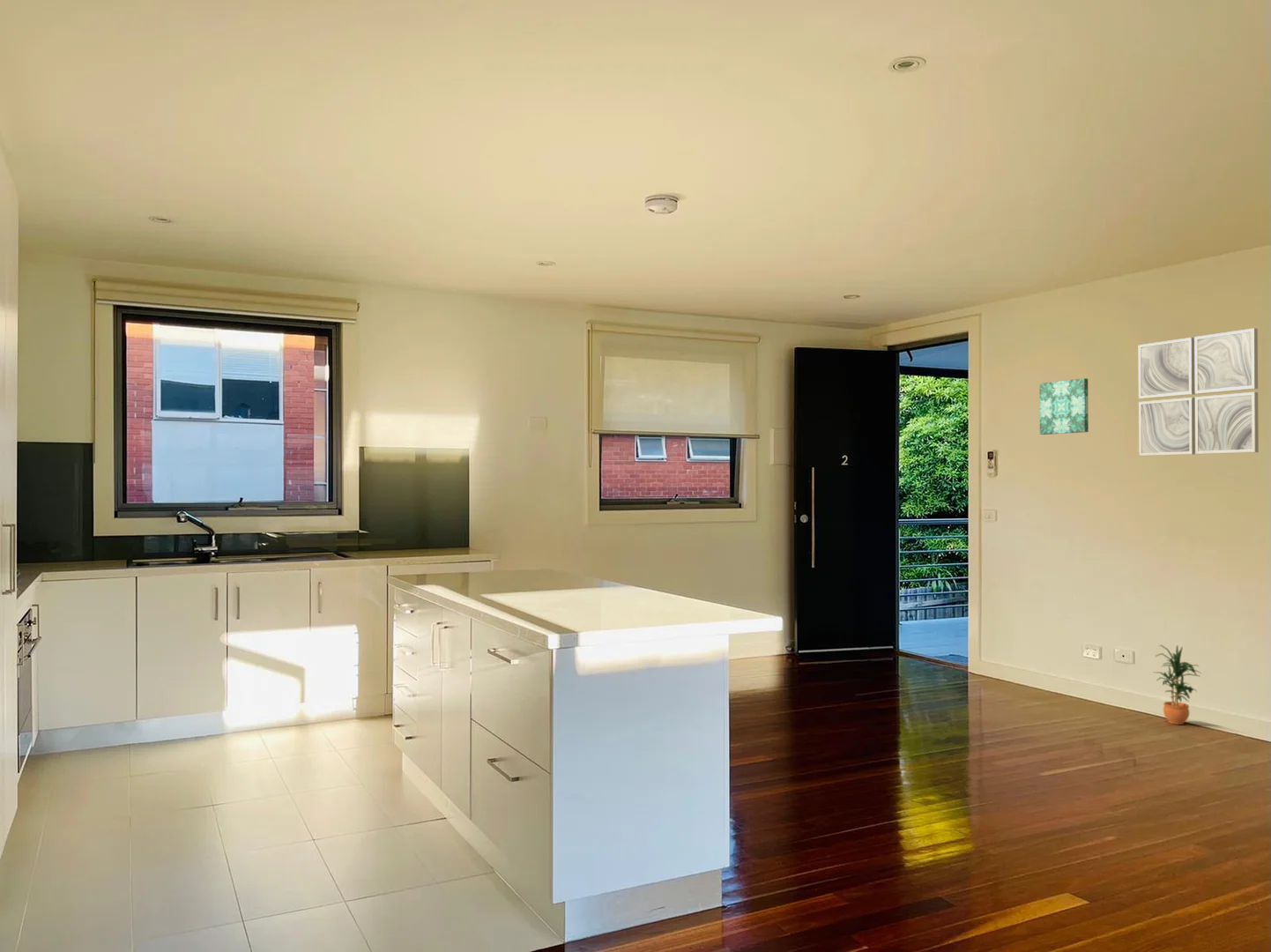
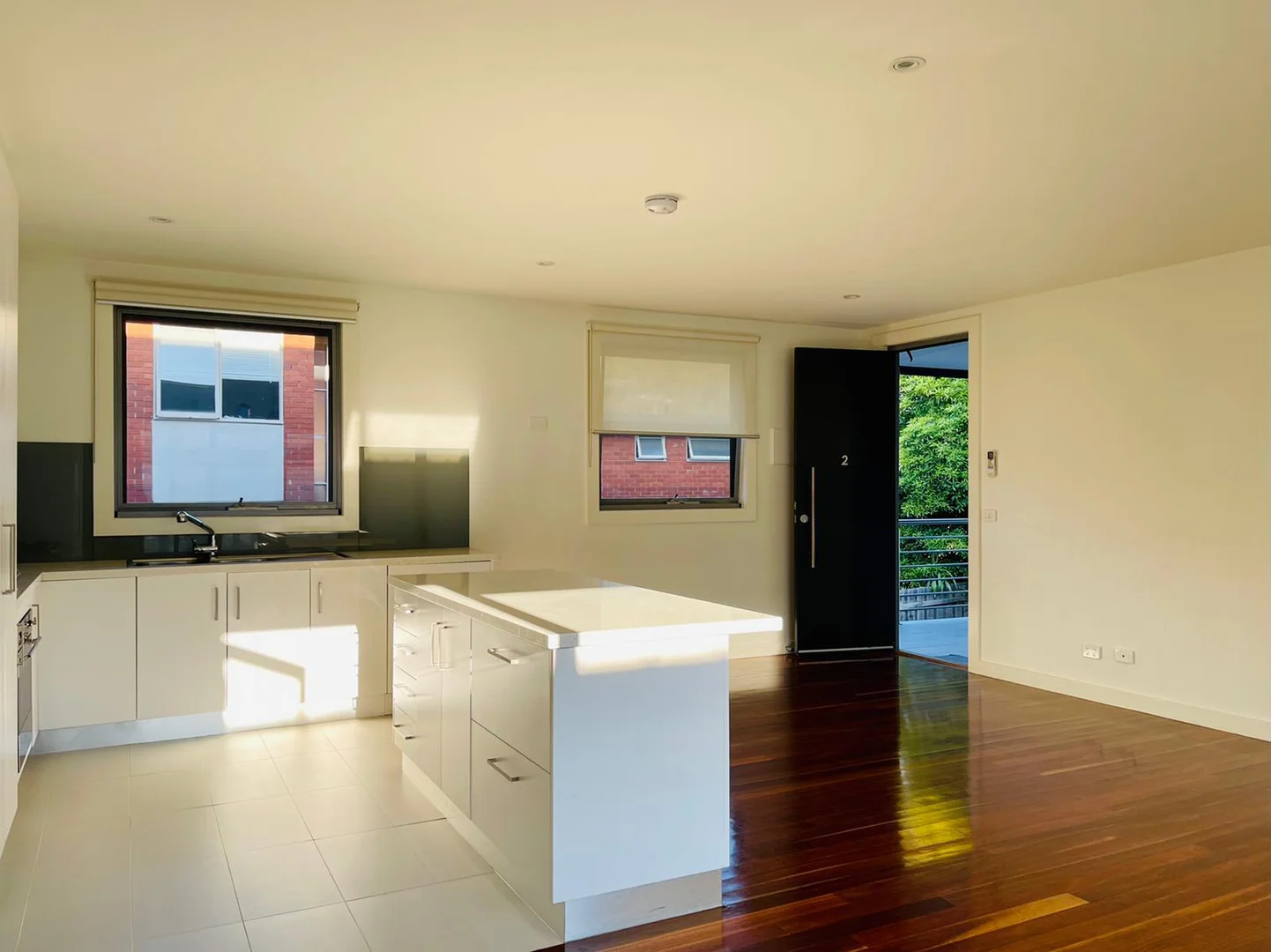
- wall art [1138,327,1260,457]
- potted plant [1154,644,1202,725]
- wall art [1039,377,1089,435]
